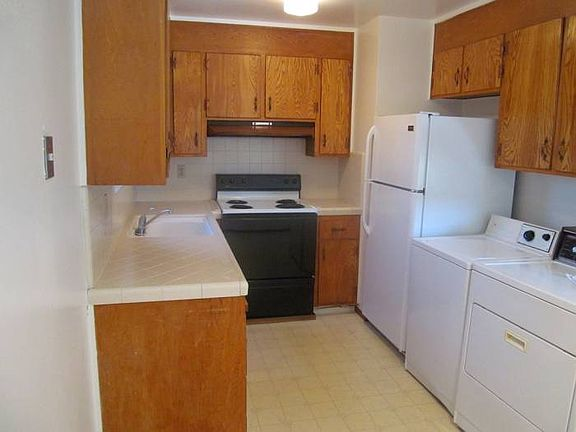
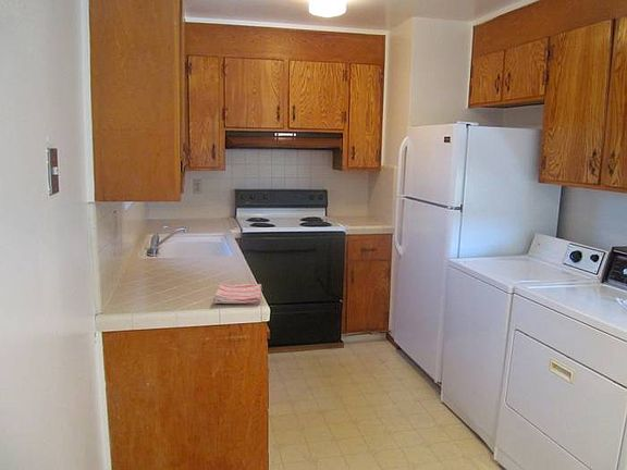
+ dish towel [212,283,262,305]
